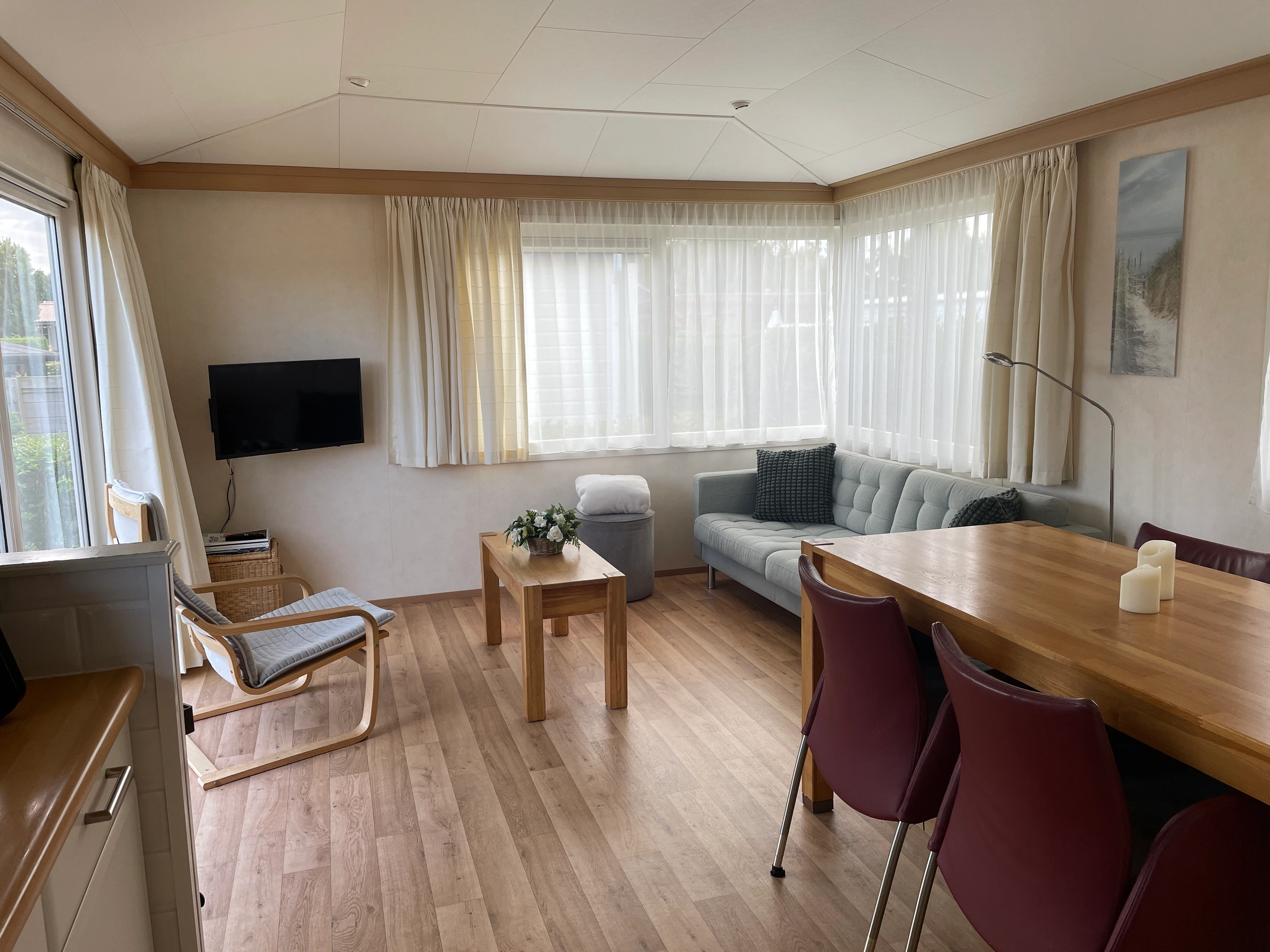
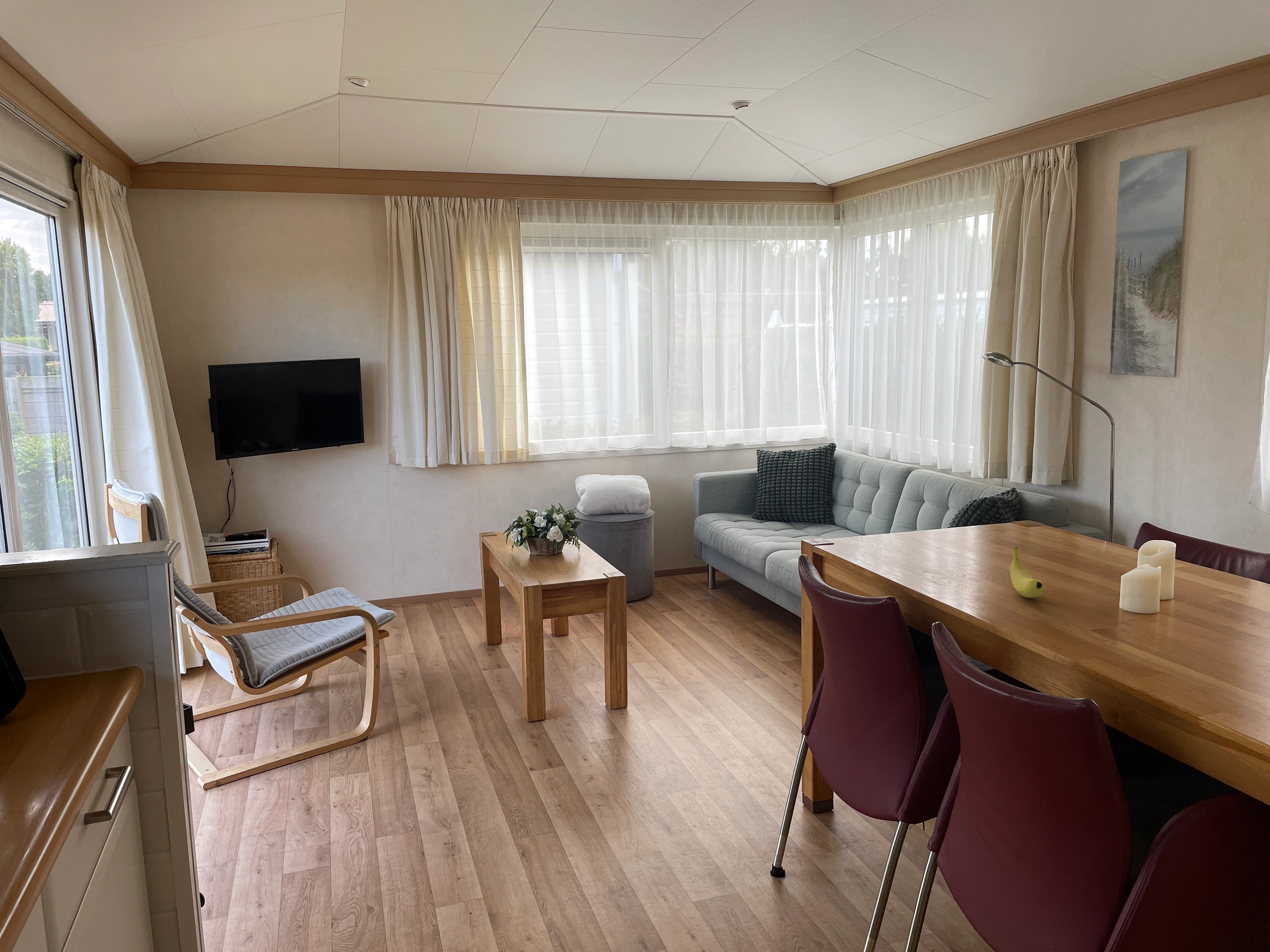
+ fruit [1010,546,1044,598]
